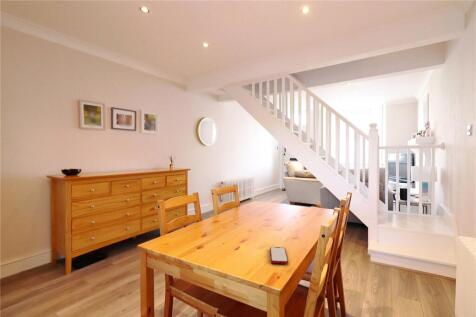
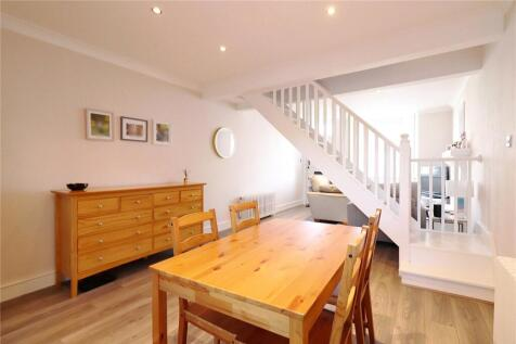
- smartphone [269,246,289,265]
